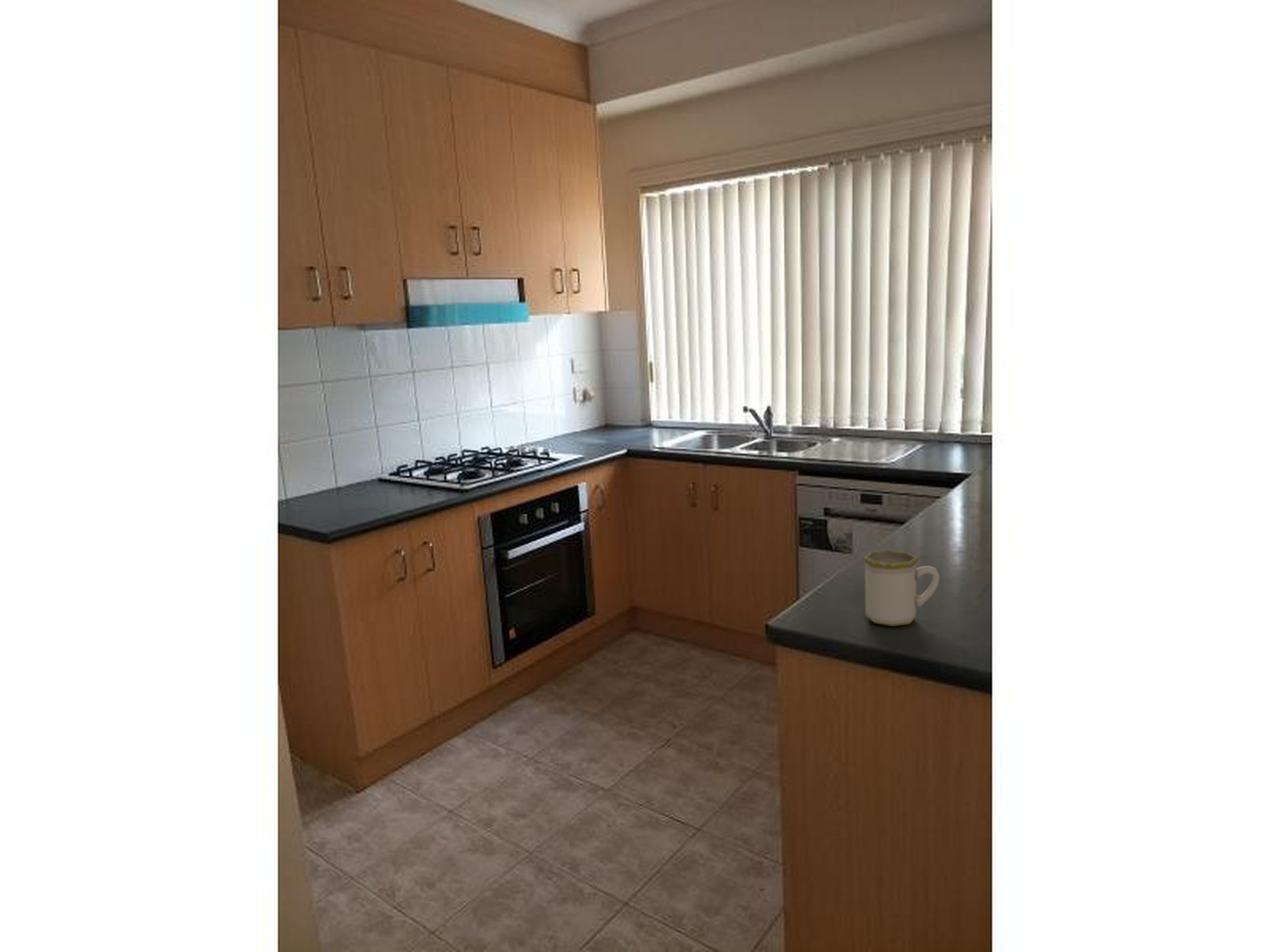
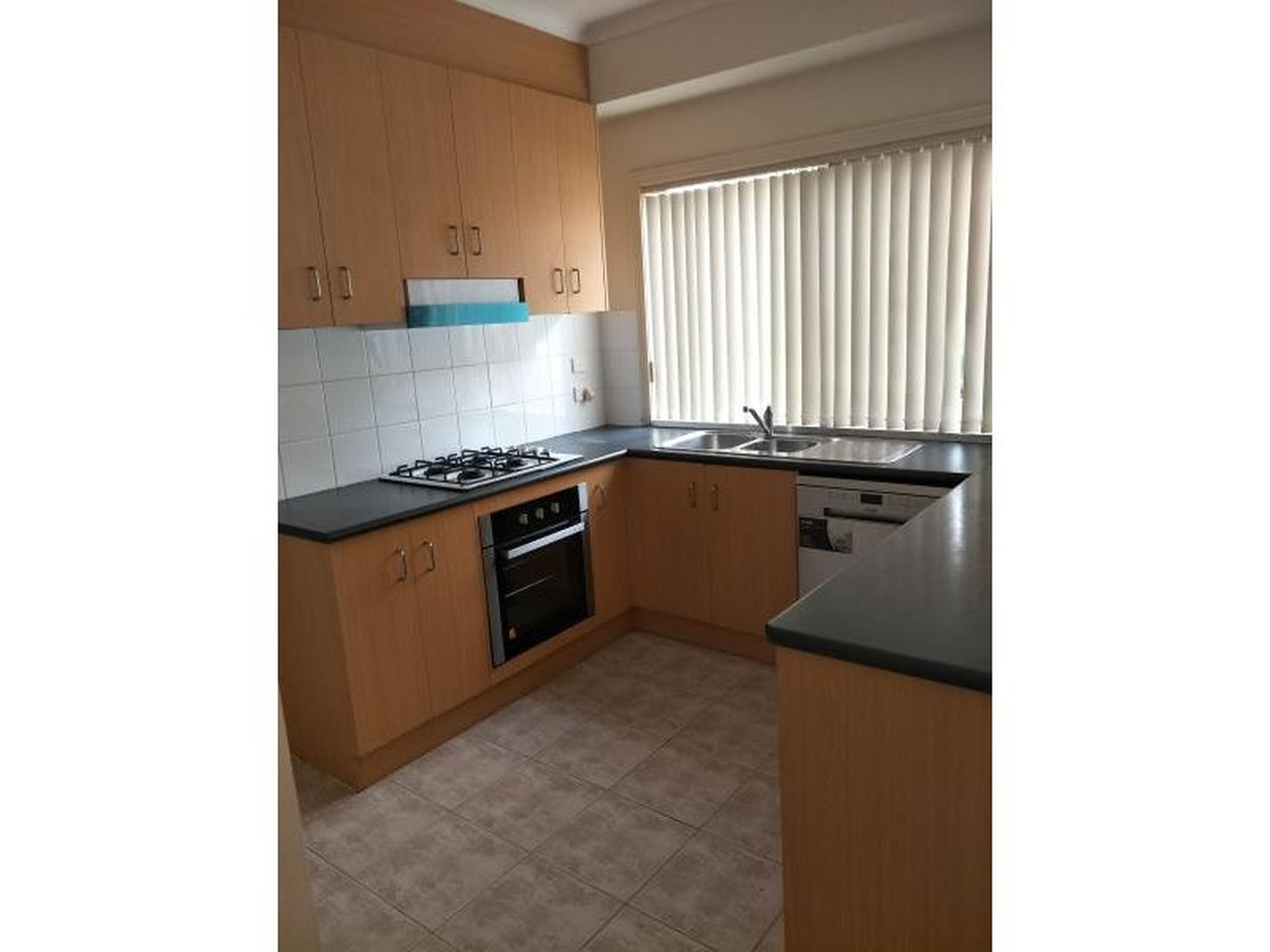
- mug [862,550,940,627]
